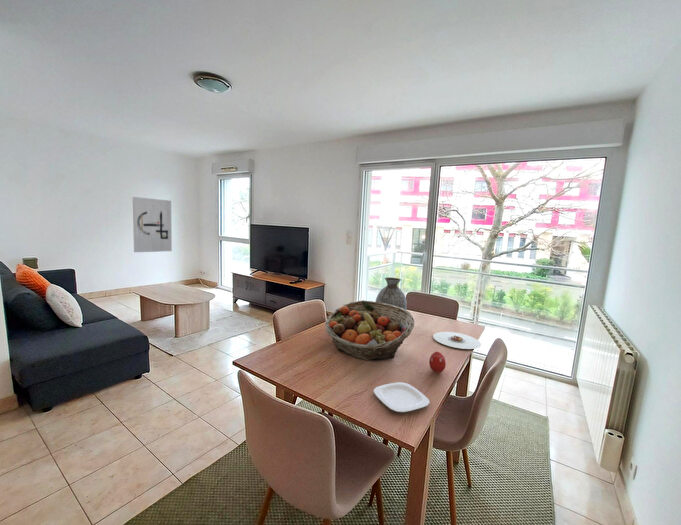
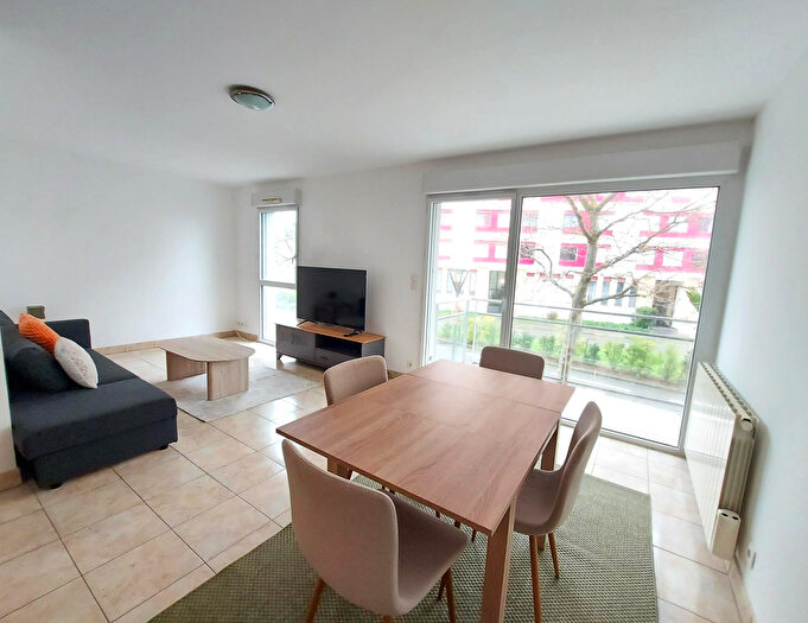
- fruit [428,350,447,374]
- wall art [132,196,173,253]
- plate [373,381,431,414]
- plate [432,331,482,350]
- vase [374,276,408,314]
- fruit basket [324,300,415,362]
